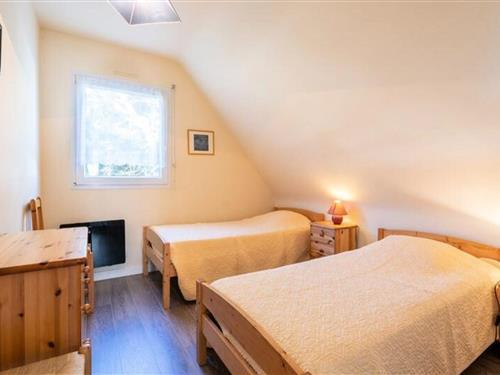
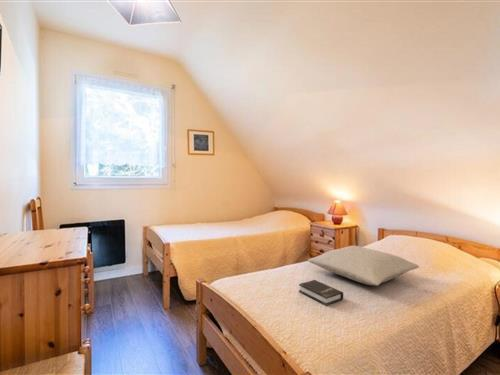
+ pillow [307,245,420,287]
+ hardback book [298,279,344,307]
